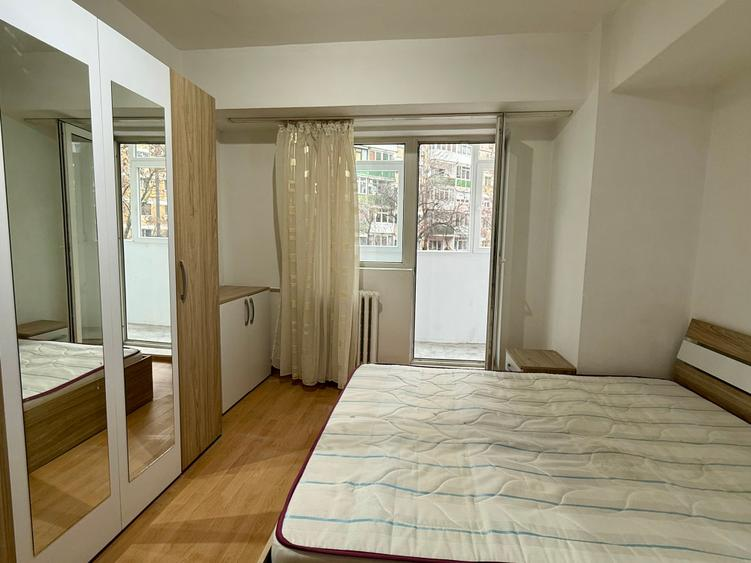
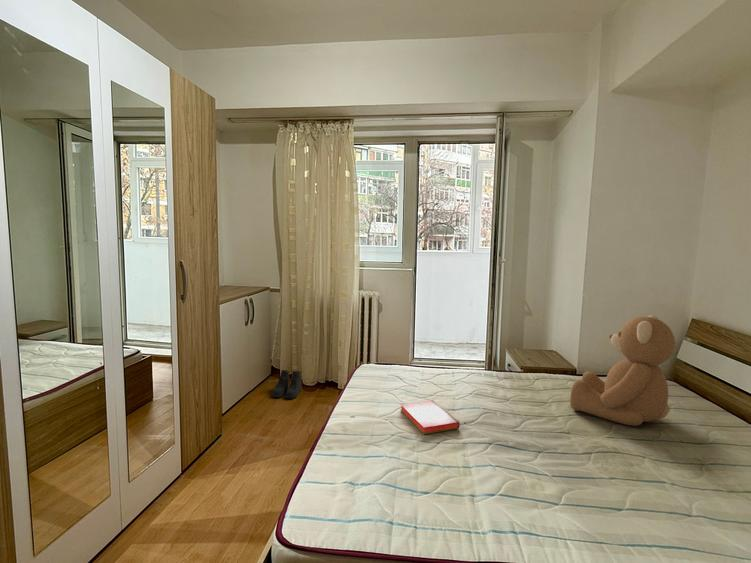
+ boots [272,369,302,399]
+ hardback book [400,399,461,435]
+ teddy bear [569,314,676,427]
